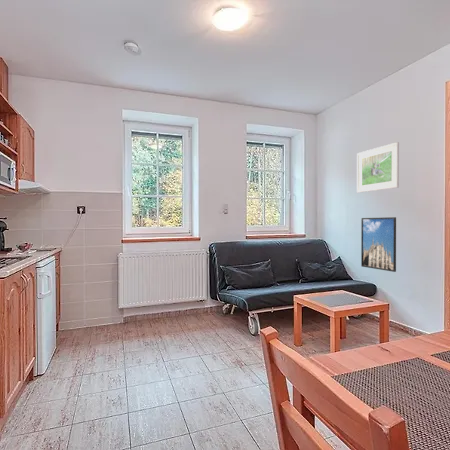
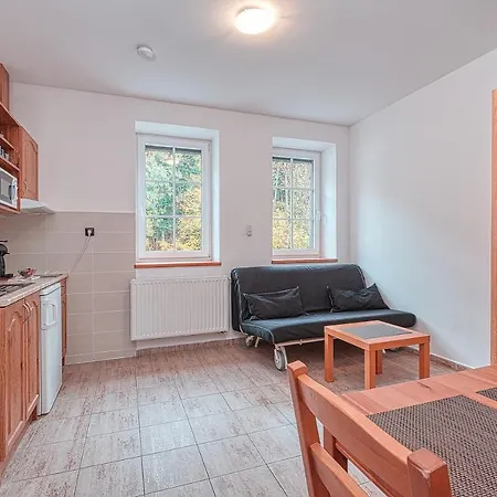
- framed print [360,216,397,273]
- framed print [356,141,400,193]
